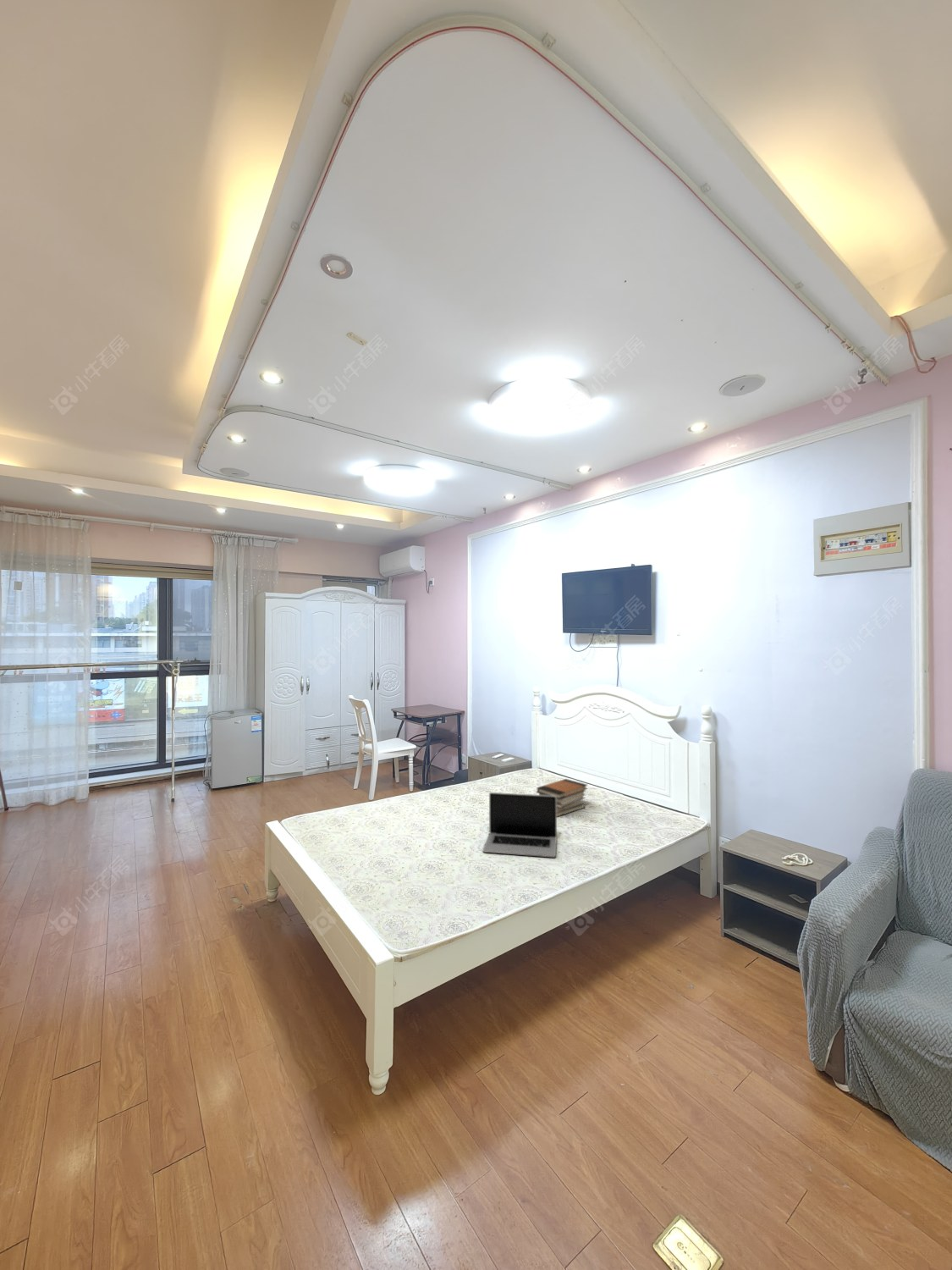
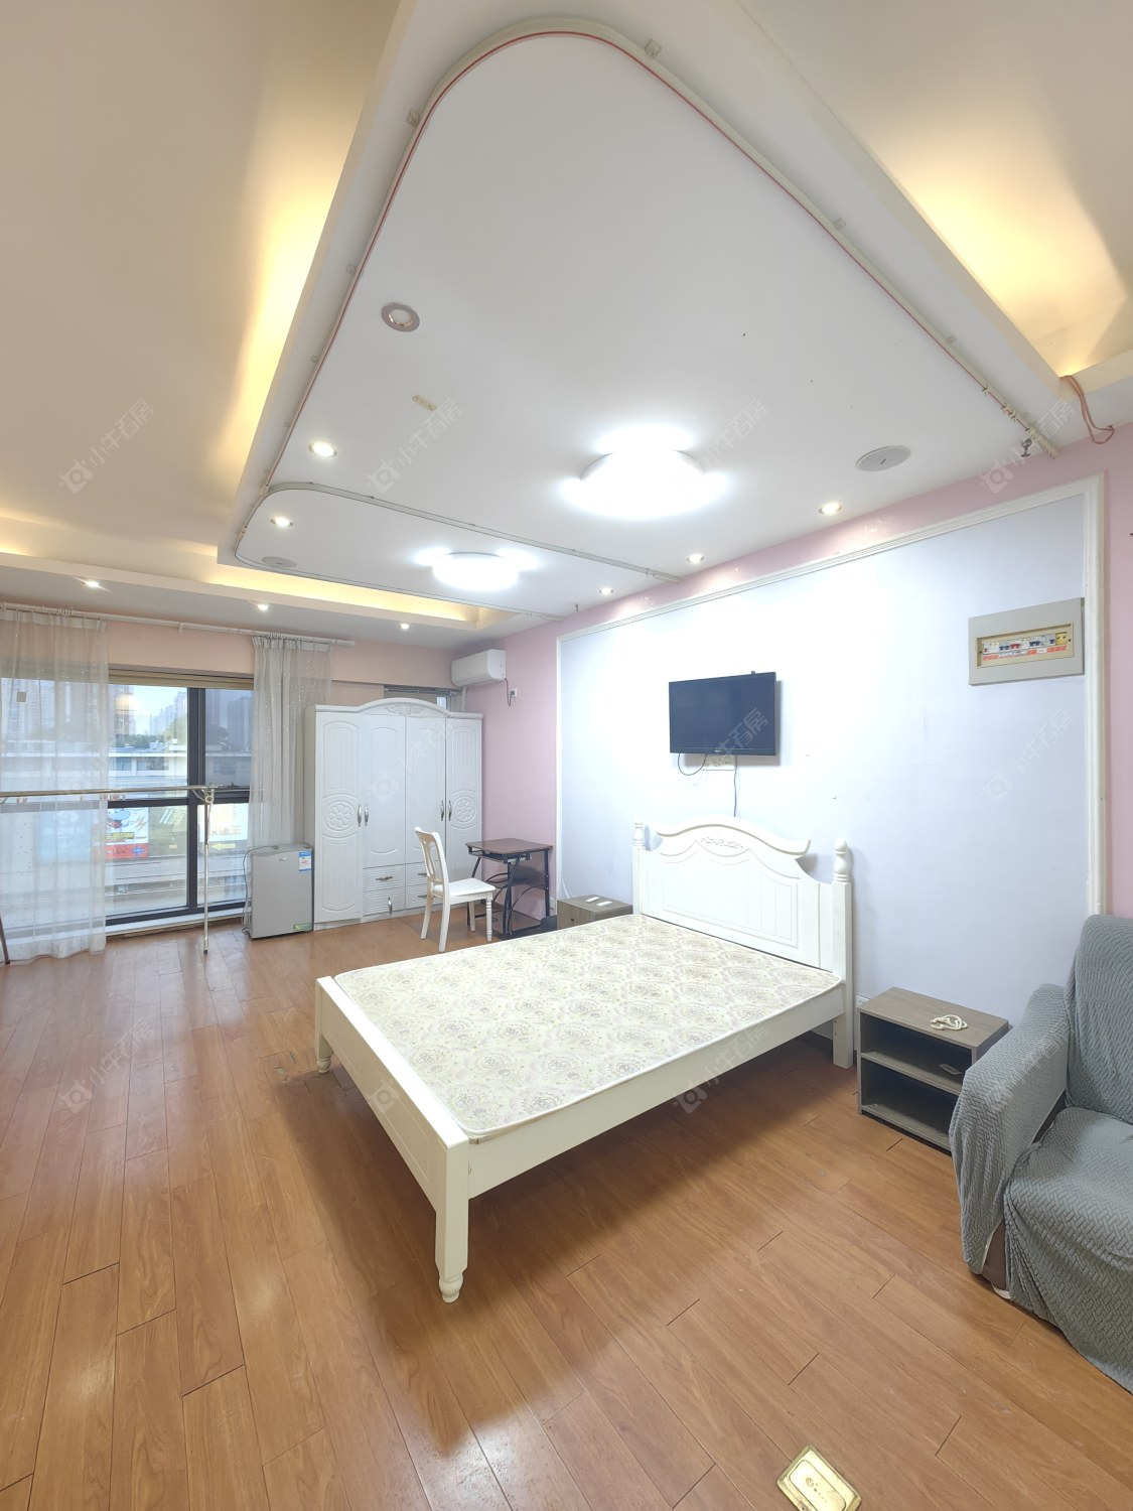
- book stack [536,778,589,818]
- laptop [482,792,558,859]
